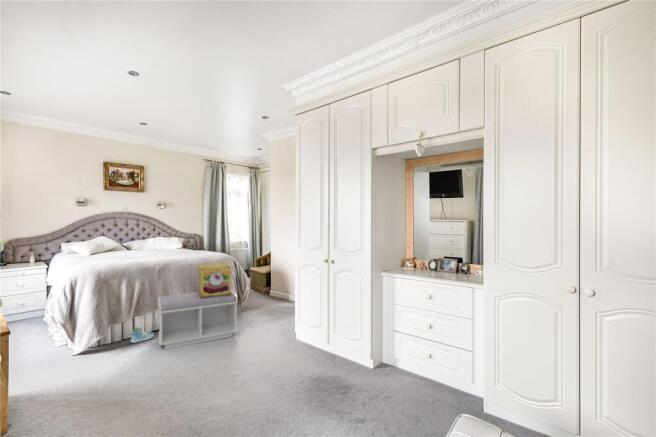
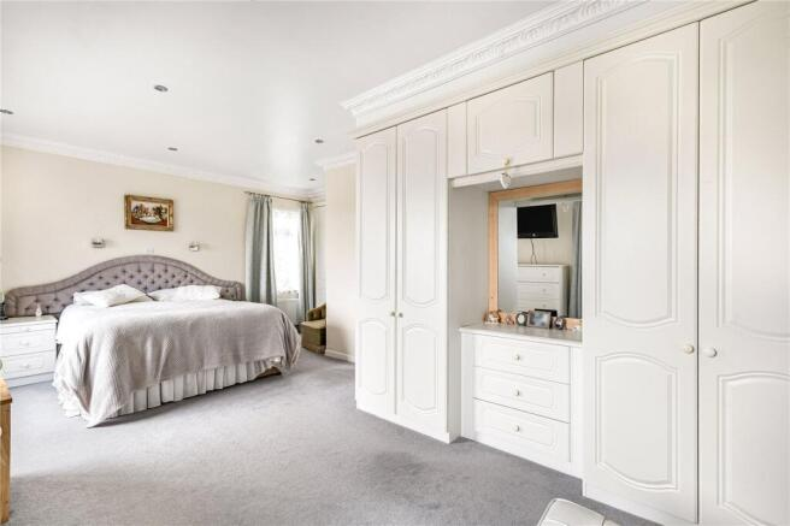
- sneaker [130,326,155,344]
- decorative box [197,261,232,298]
- bench [157,290,239,350]
